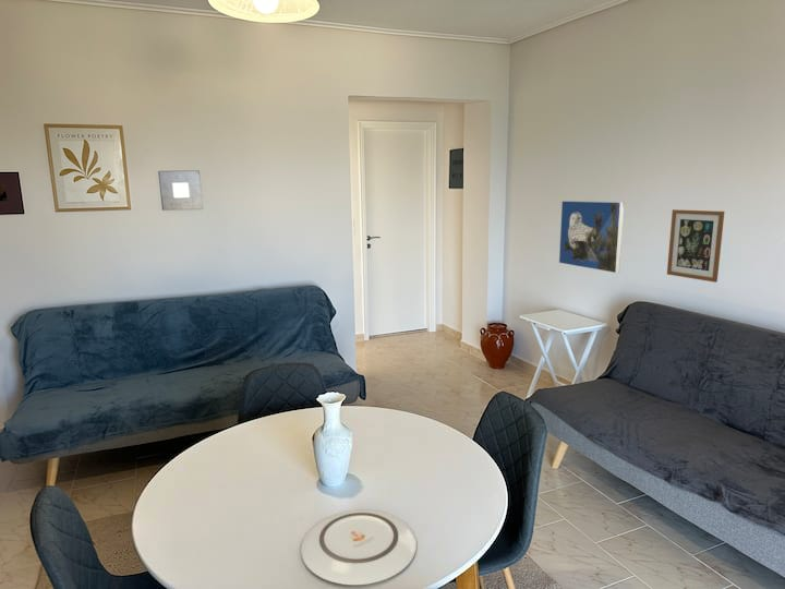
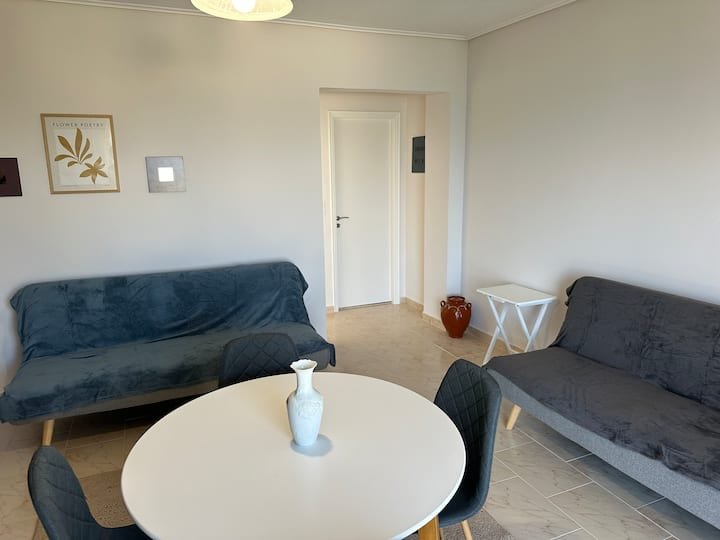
- wall art [666,208,725,284]
- plate [300,508,418,586]
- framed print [558,200,625,274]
